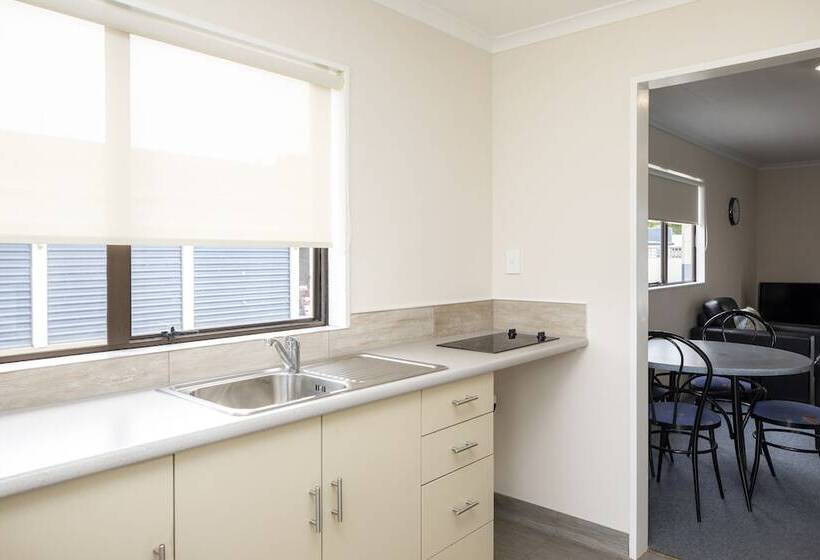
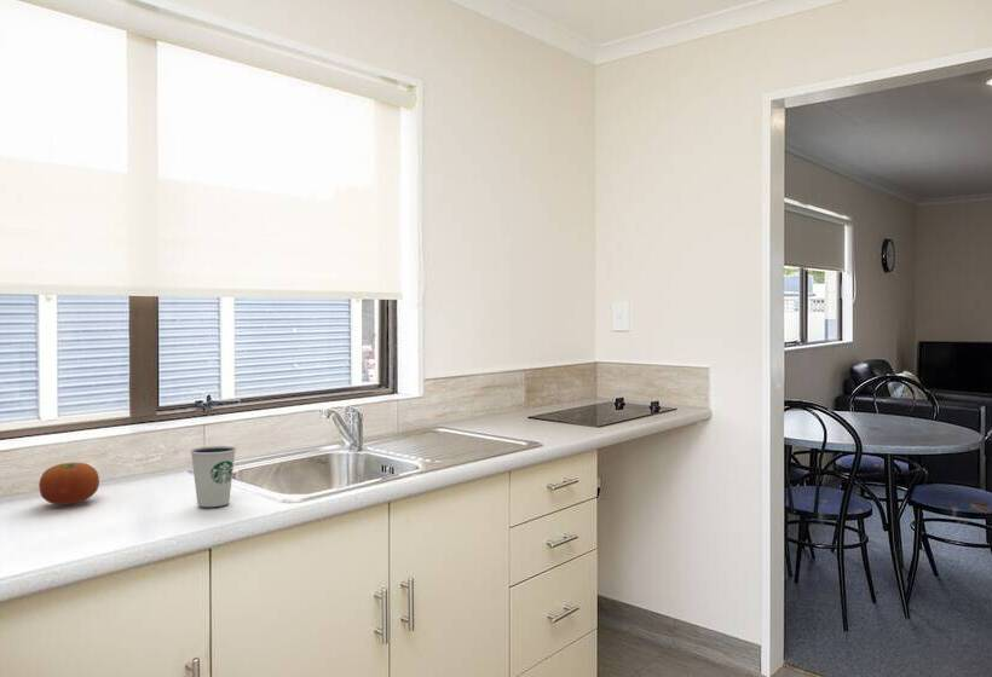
+ dixie cup [189,445,237,508]
+ fruit [38,462,100,507]
